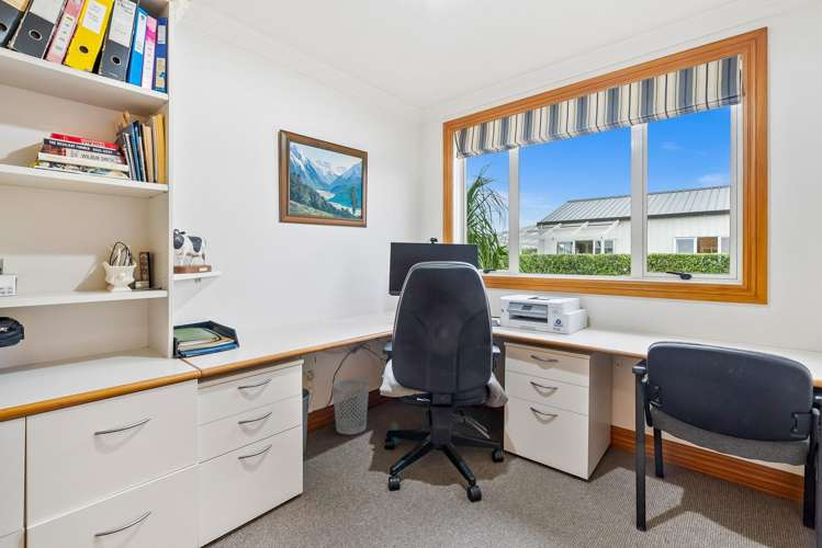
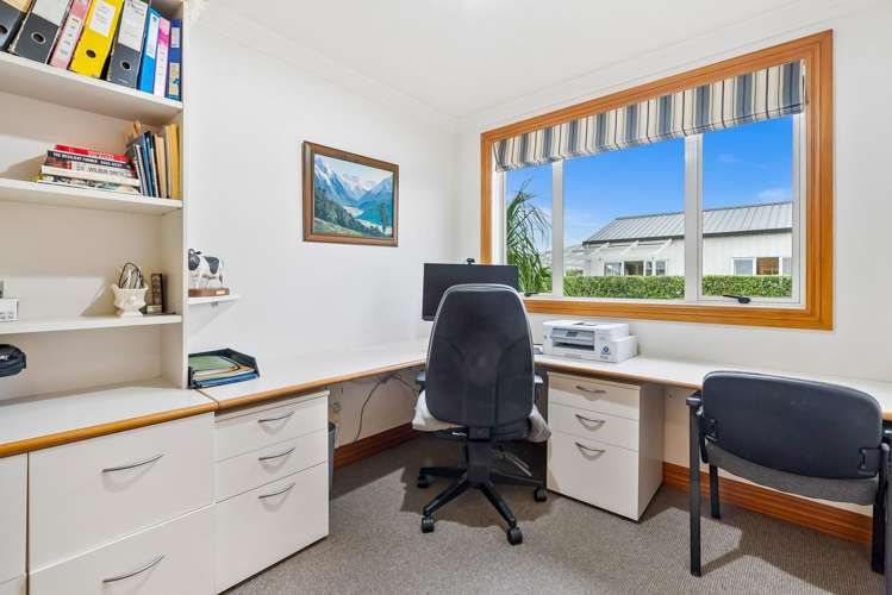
- wastebasket [331,378,370,435]
